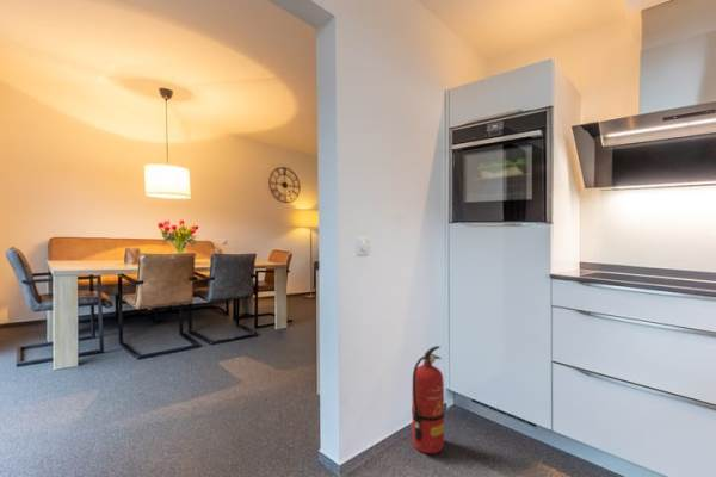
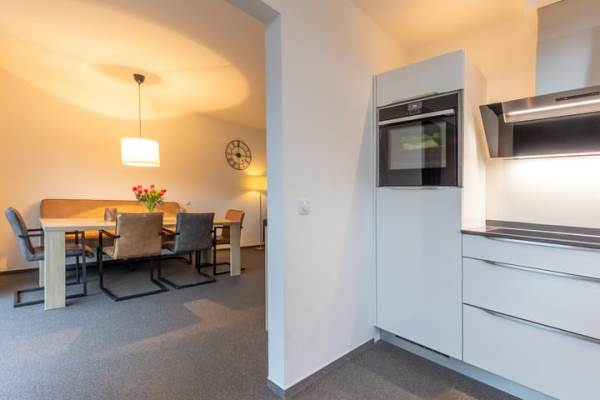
- fire extinguisher [411,345,445,454]
